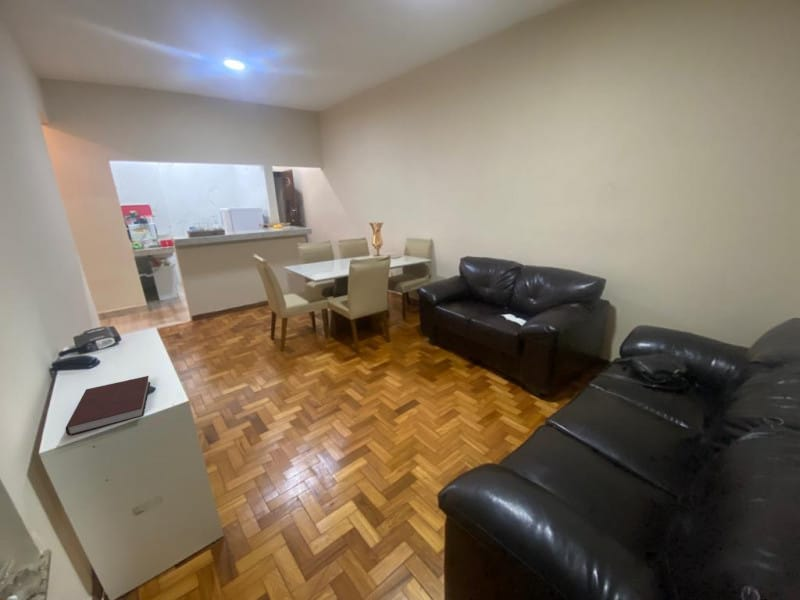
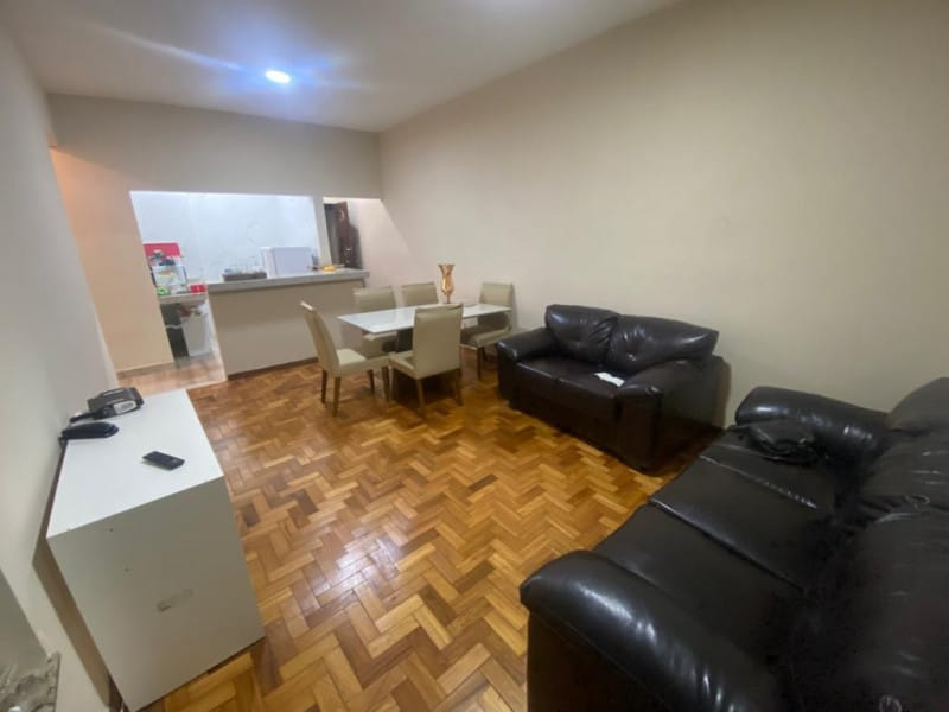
- notebook [65,375,151,436]
